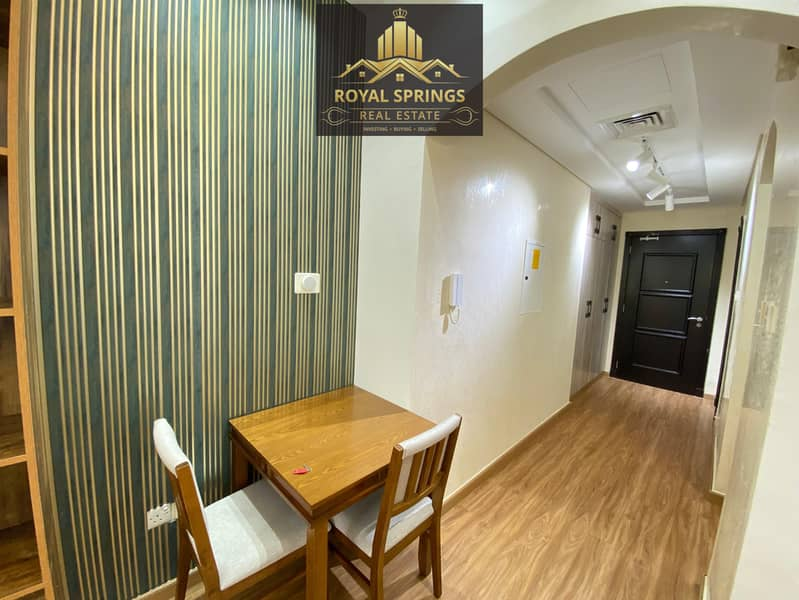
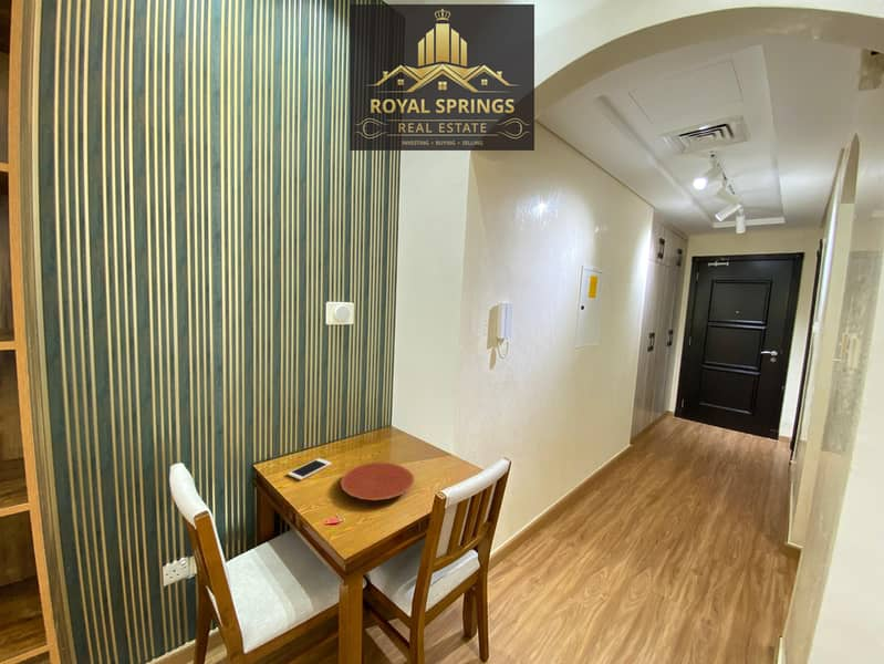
+ cell phone [287,457,333,481]
+ plate [340,461,415,501]
